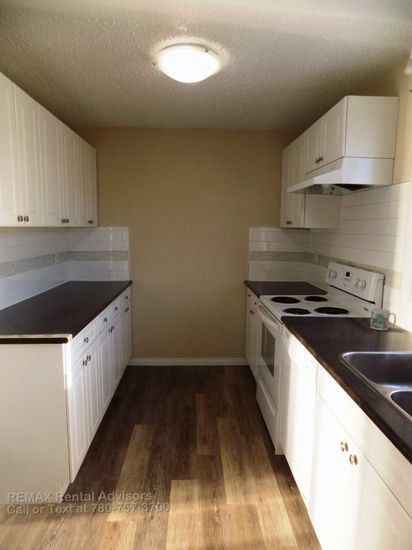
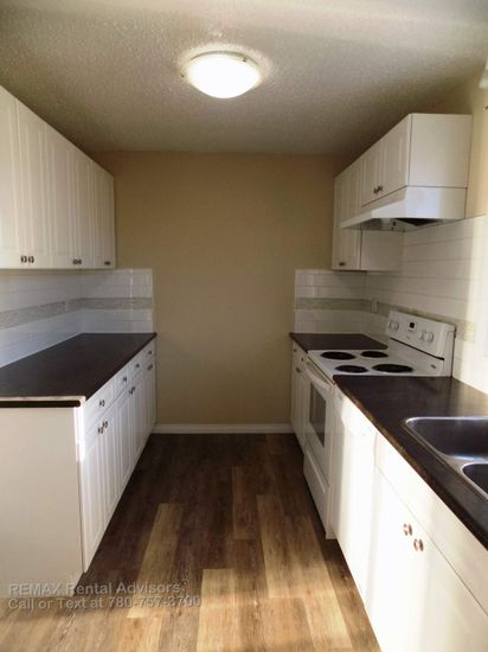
- mug [369,308,397,331]
